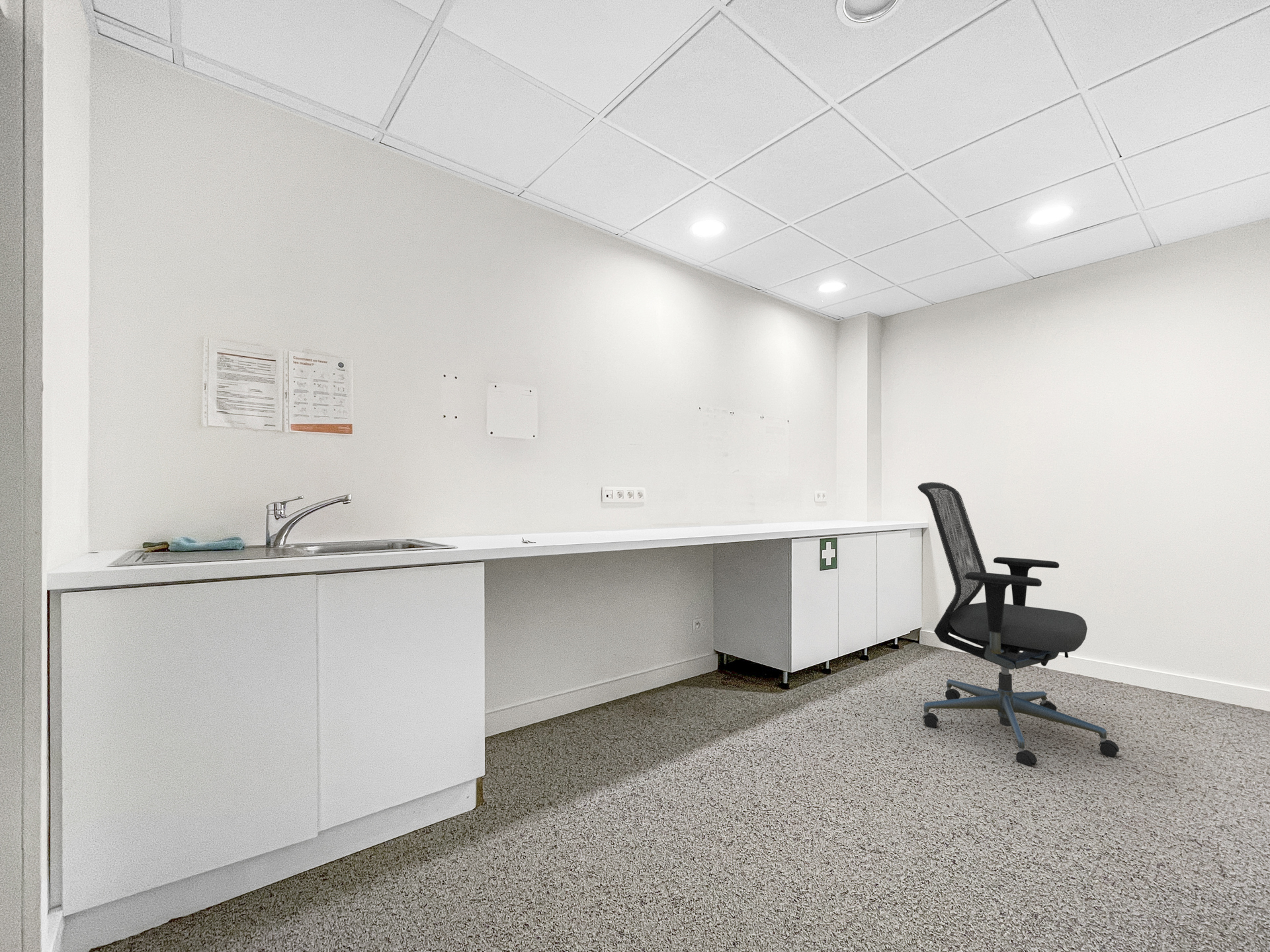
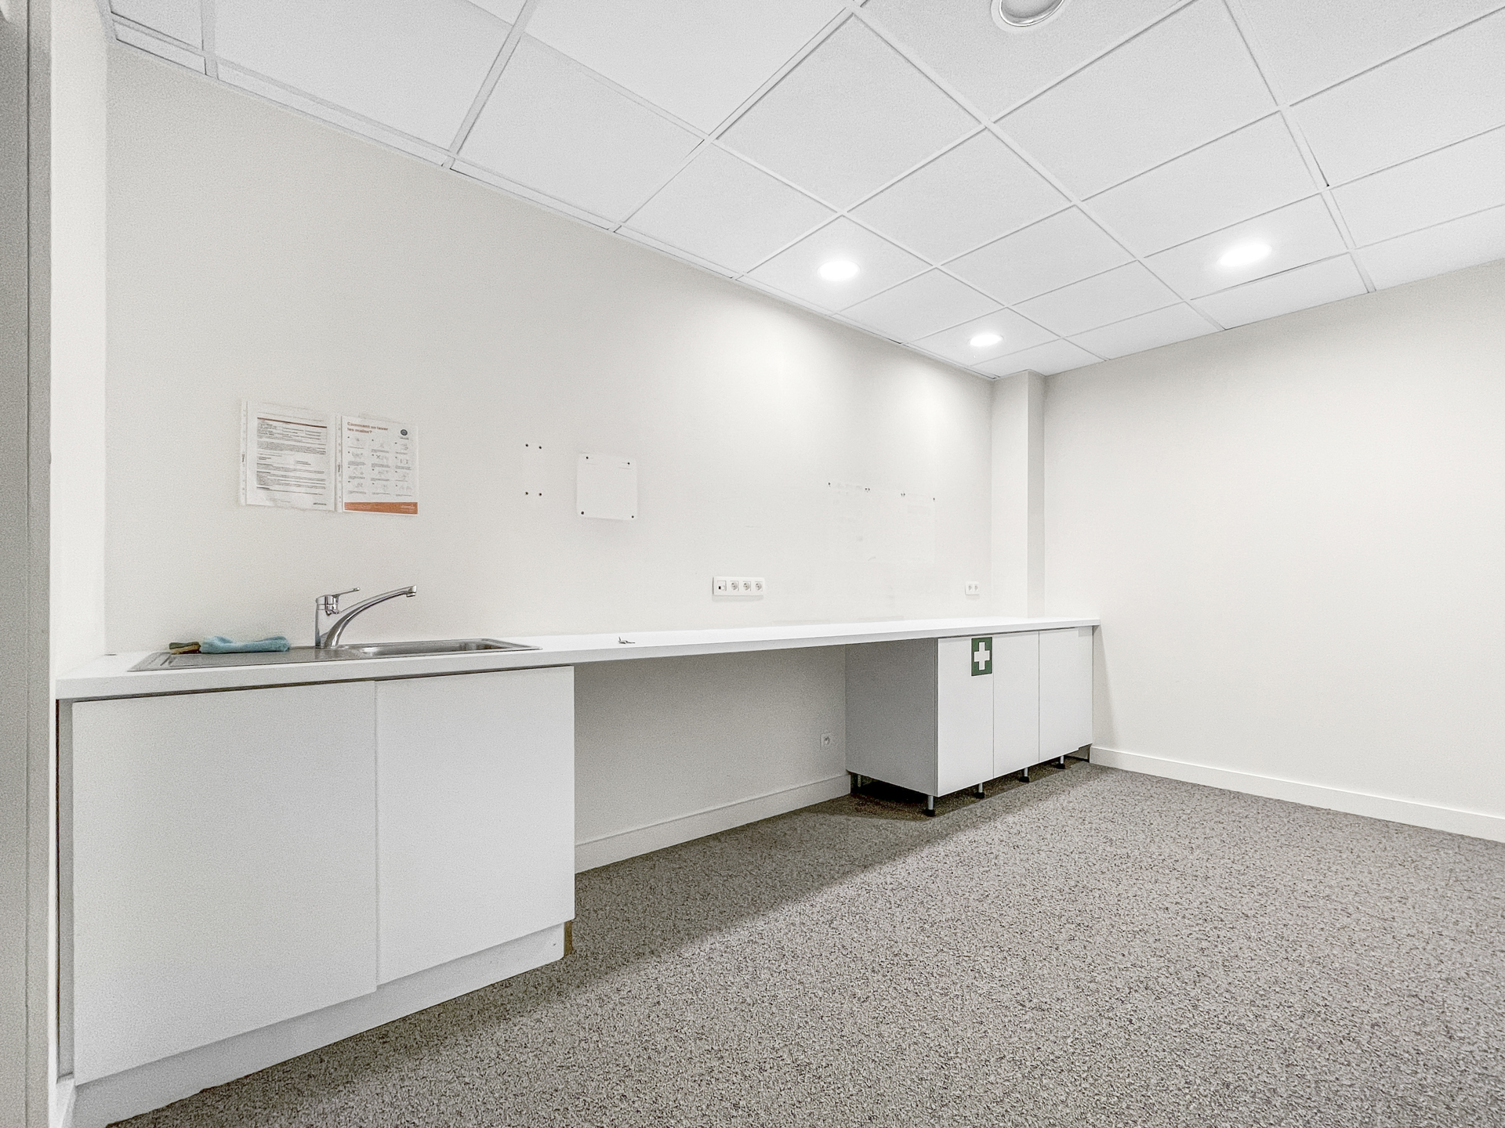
- office chair [917,481,1120,767]
